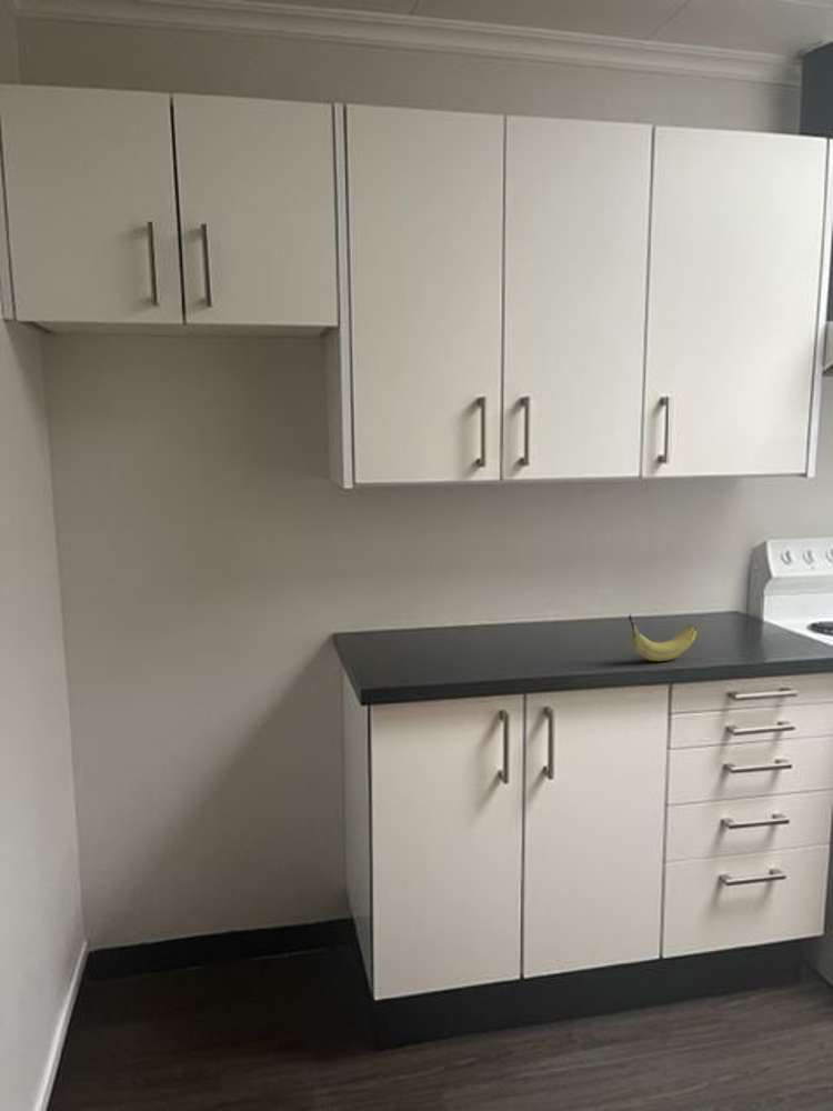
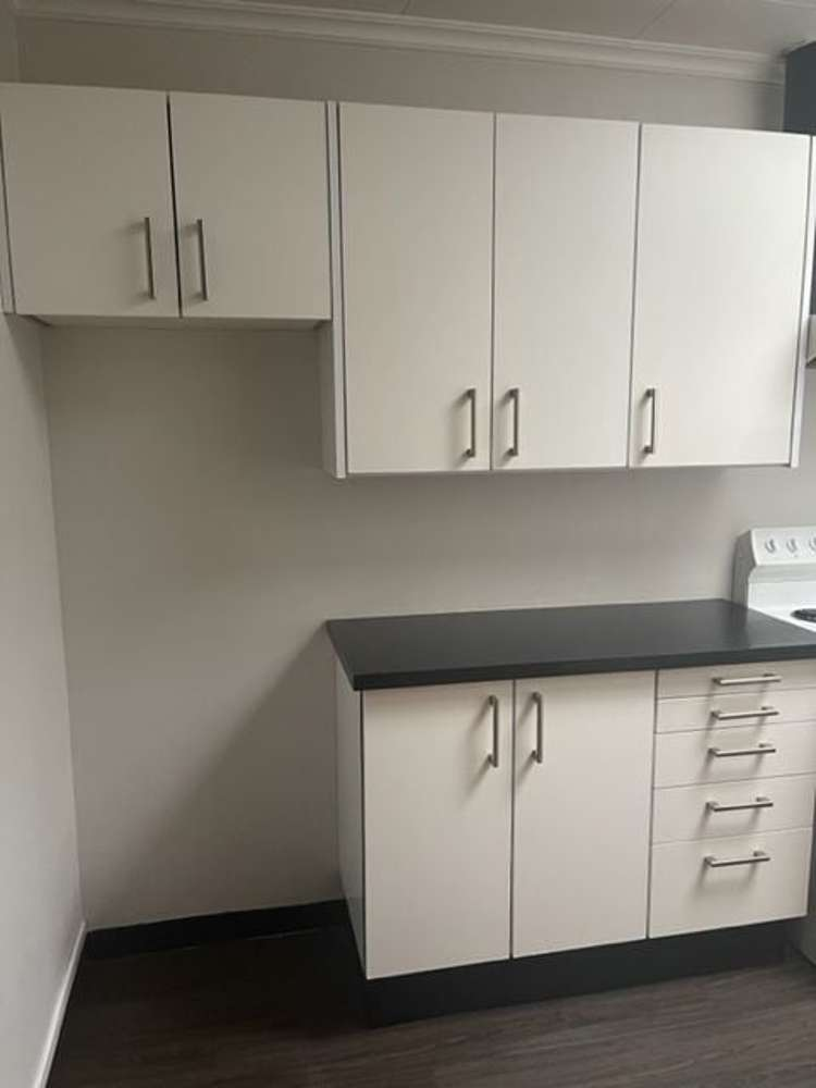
- fruit [628,613,697,662]
